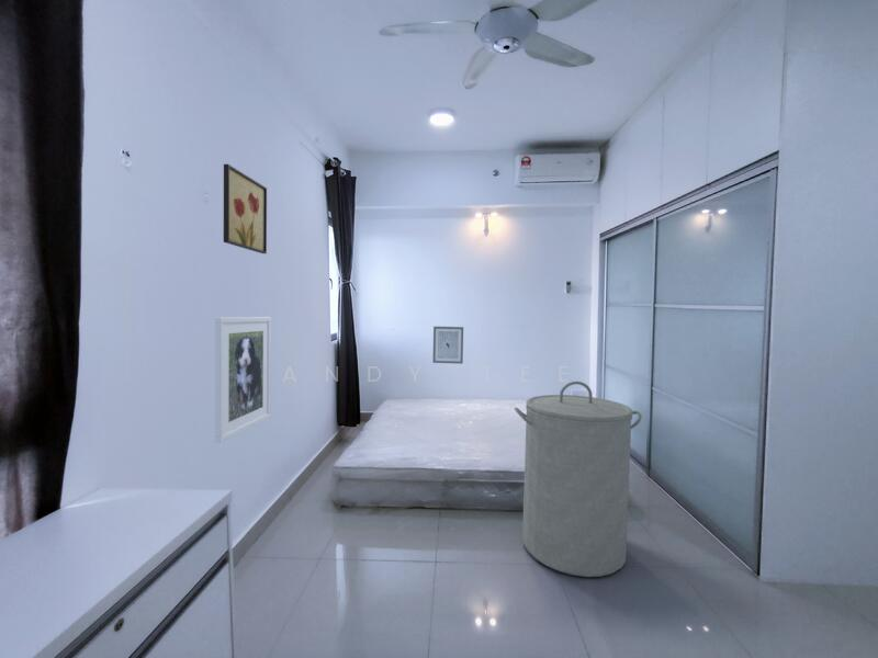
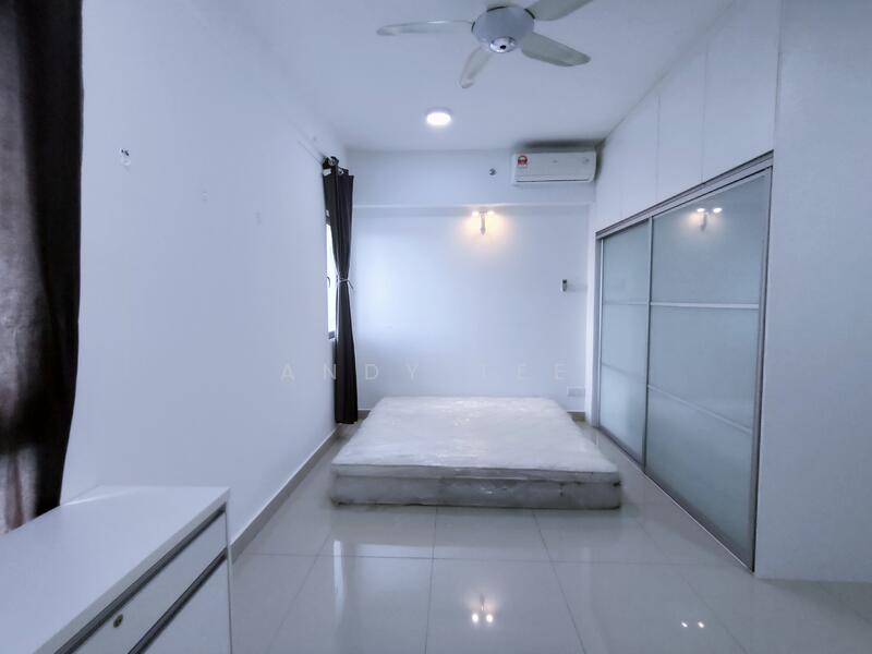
- laundry hamper [514,381,643,578]
- wall art [223,163,268,254]
- wall art [431,326,464,365]
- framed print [214,316,272,444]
